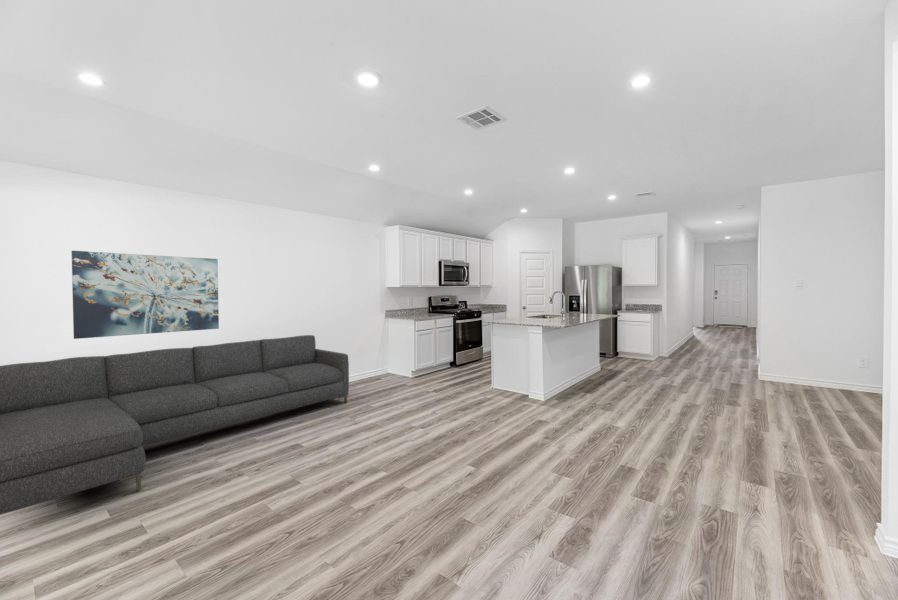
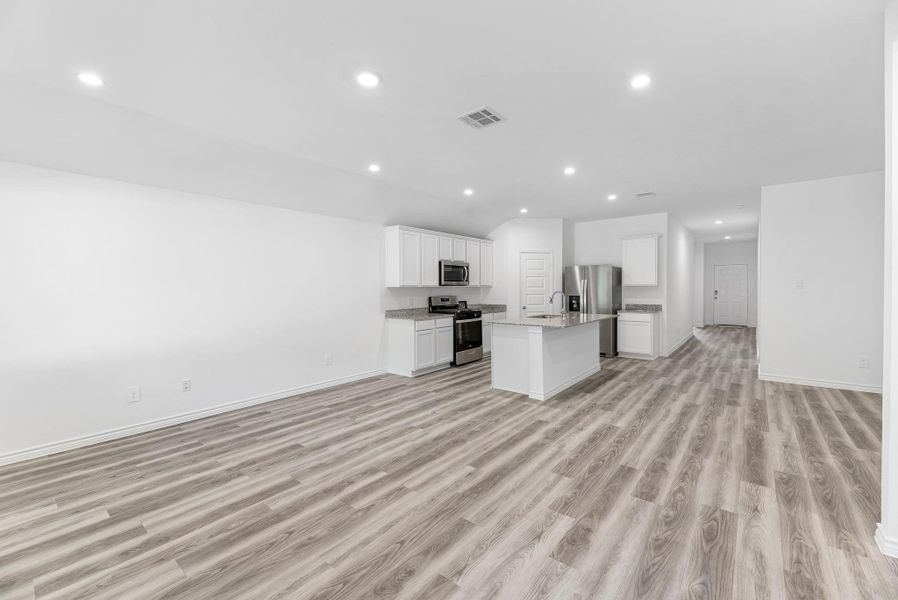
- wall art [71,250,220,340]
- sofa [0,334,350,516]
